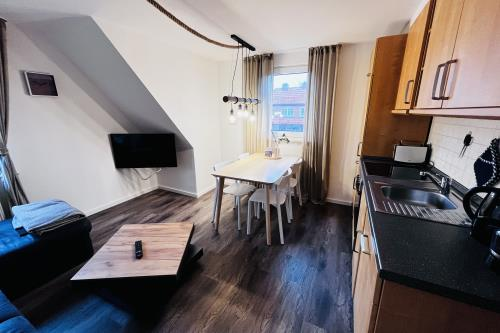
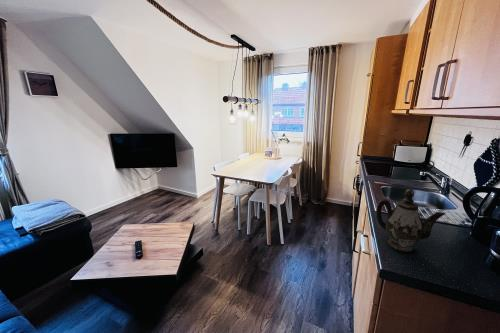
+ teapot [375,188,447,253]
